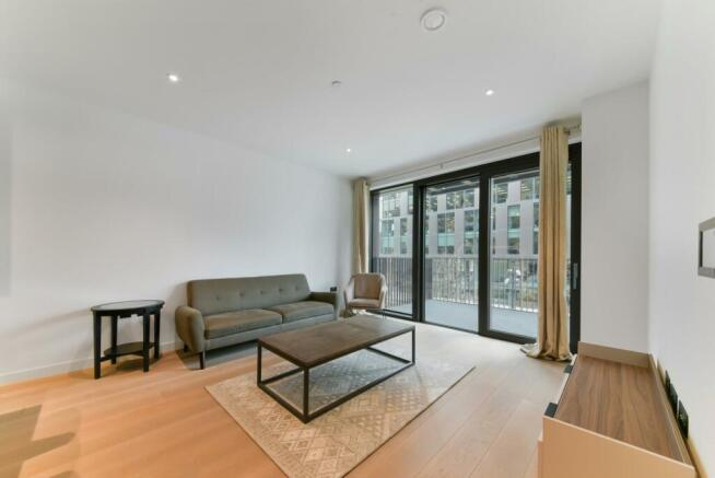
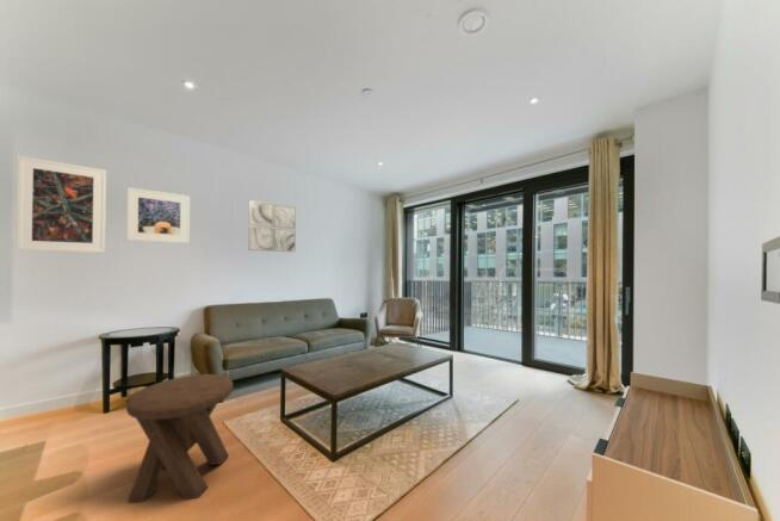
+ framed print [125,186,191,244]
+ music stool [125,373,234,504]
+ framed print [14,155,107,254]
+ wall art [247,199,297,253]
